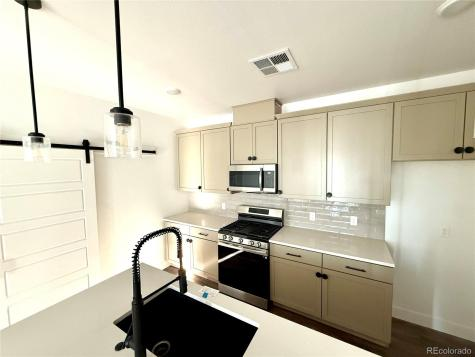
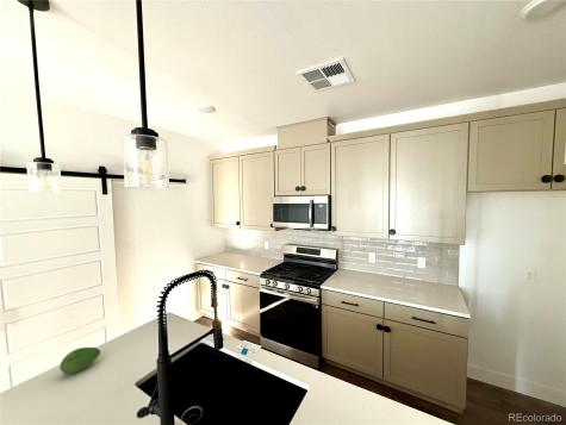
+ fruit [58,346,101,375]
